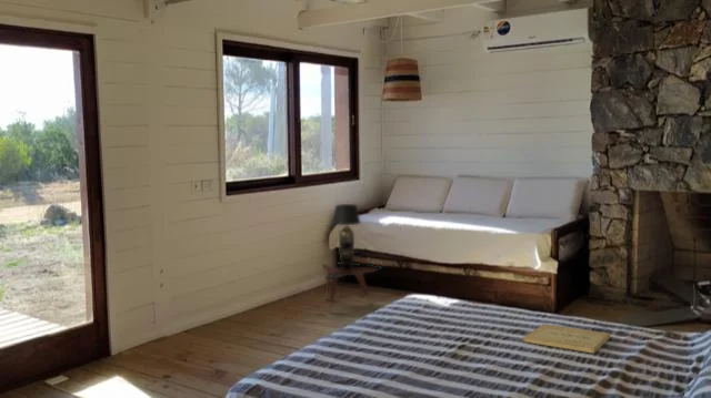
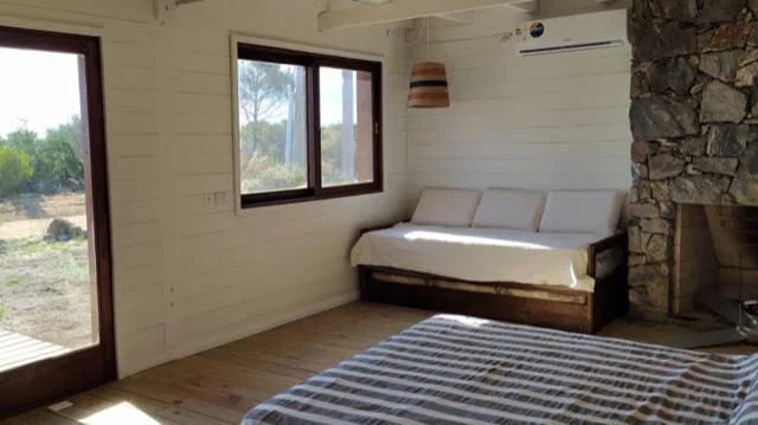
- book [522,323,611,355]
- side table [313,262,381,314]
- table lamp [331,203,362,269]
